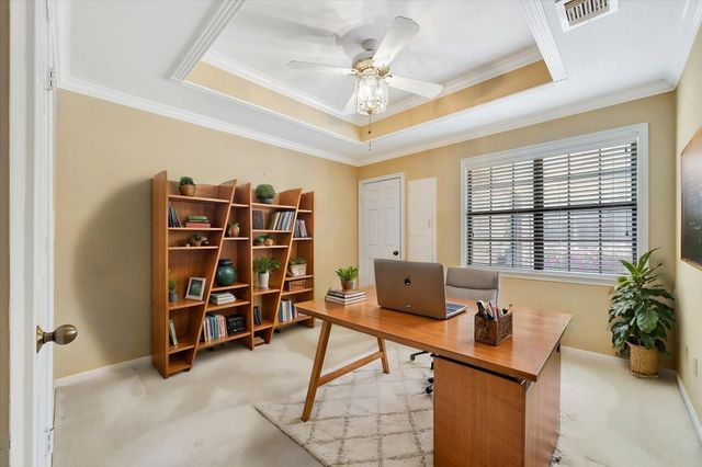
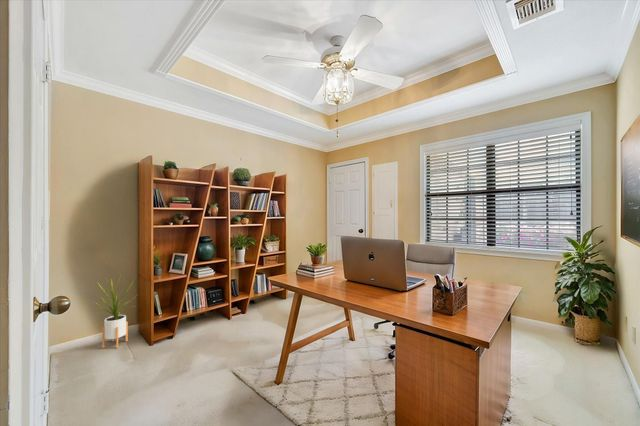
+ house plant [92,274,139,349]
